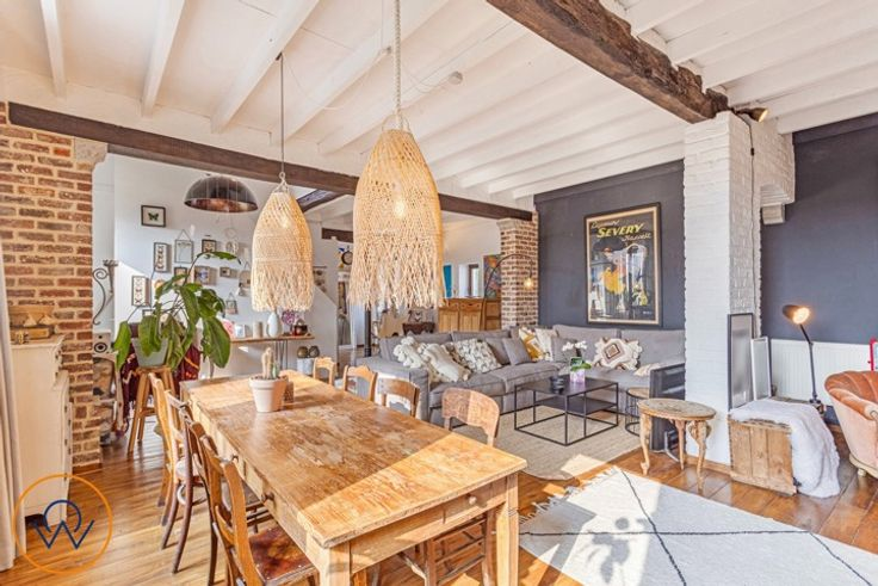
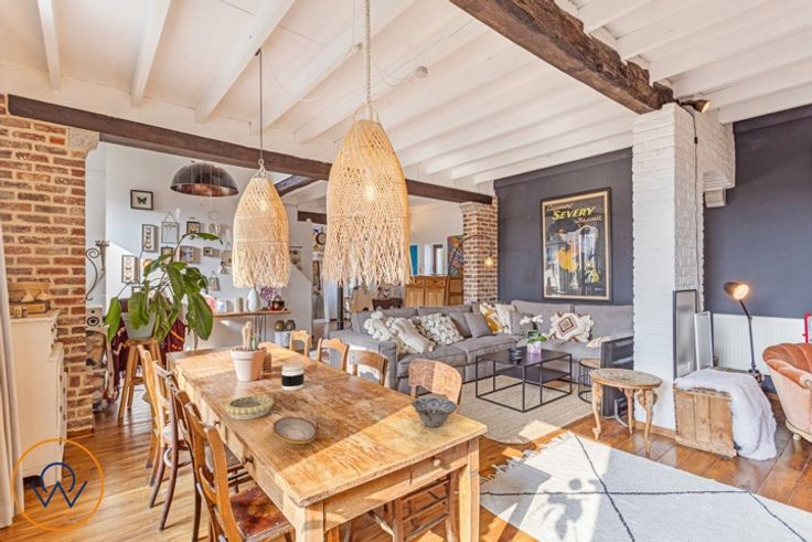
+ decorative bowl [224,394,275,421]
+ plate [271,416,319,445]
+ jar [280,362,306,392]
+ ceramic bowl [410,397,458,428]
